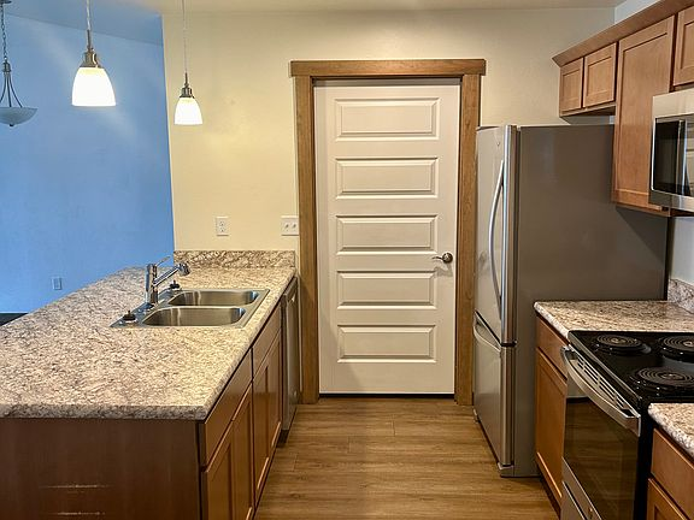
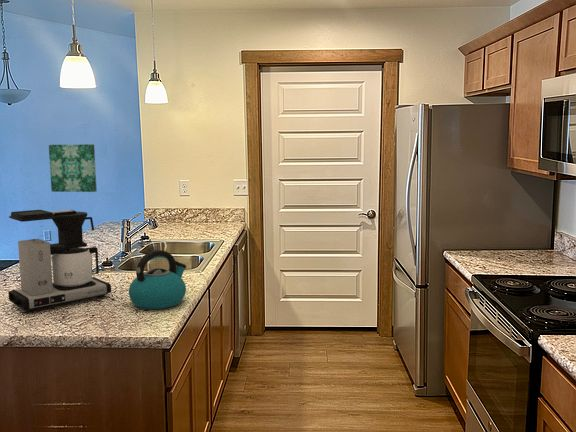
+ kettle [128,249,187,310]
+ wall art [48,143,98,193]
+ coffee maker [7,209,112,312]
